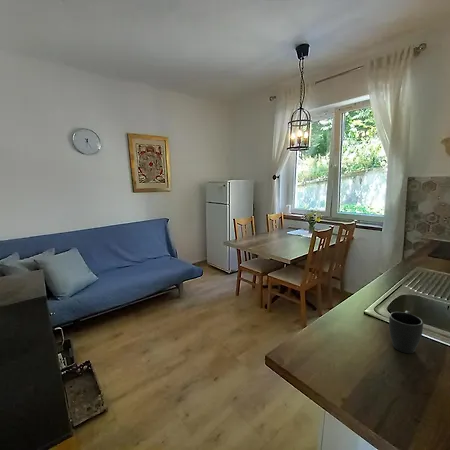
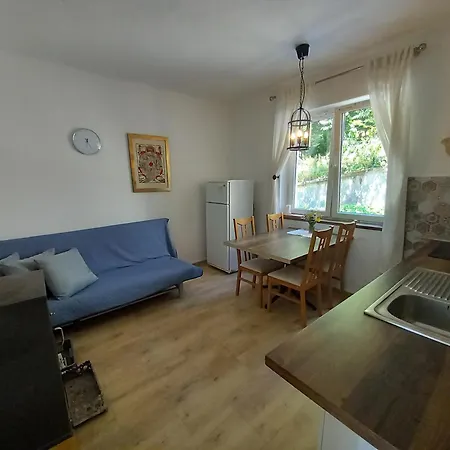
- mug [388,310,424,354]
